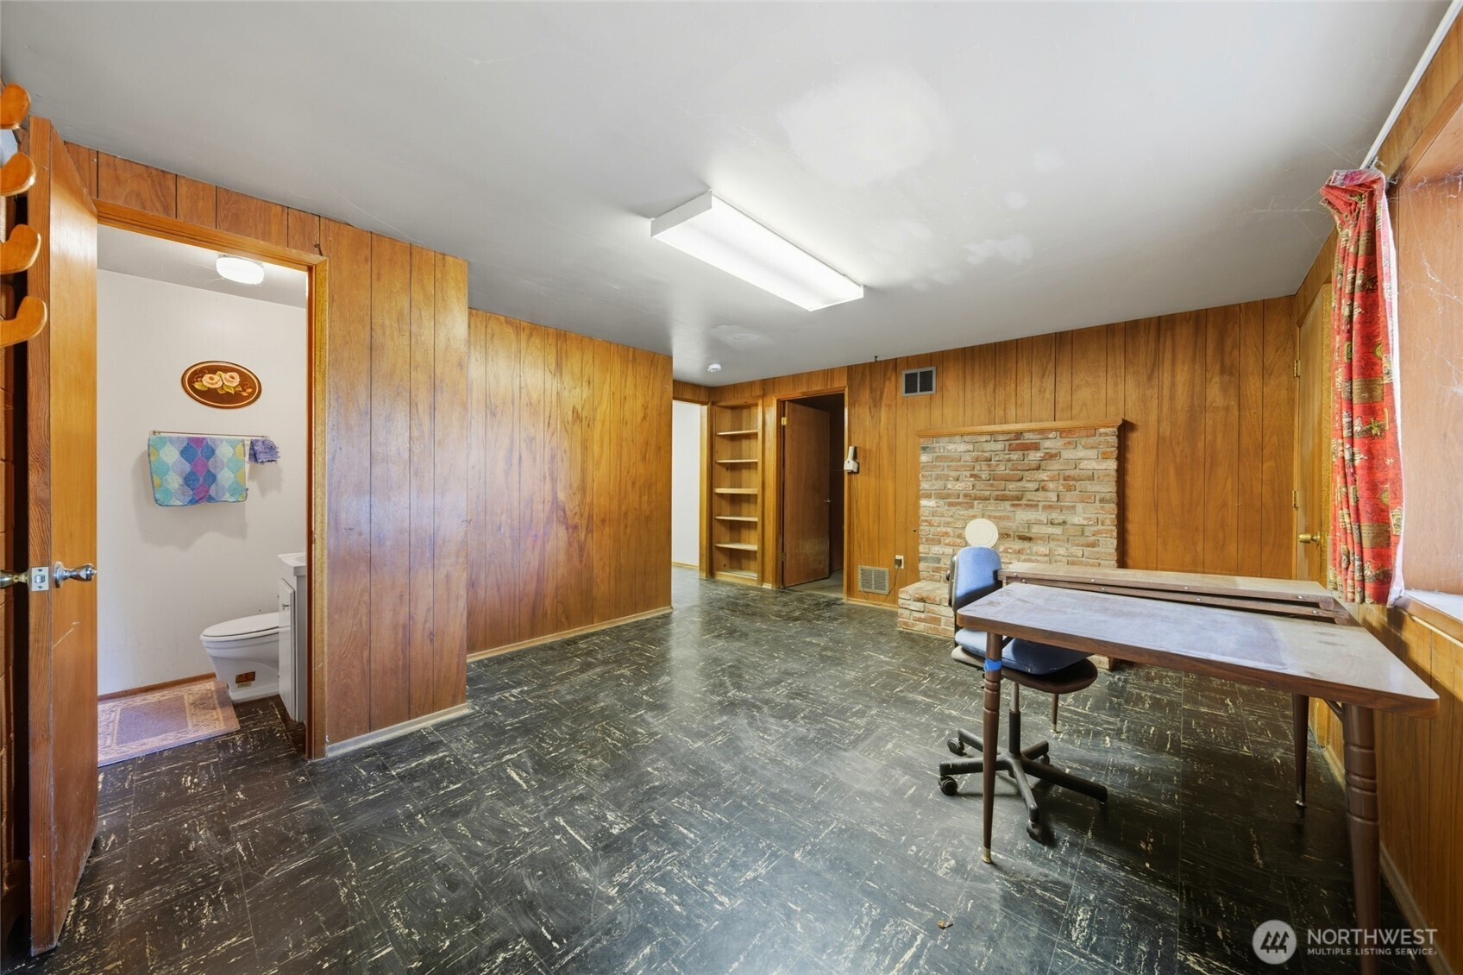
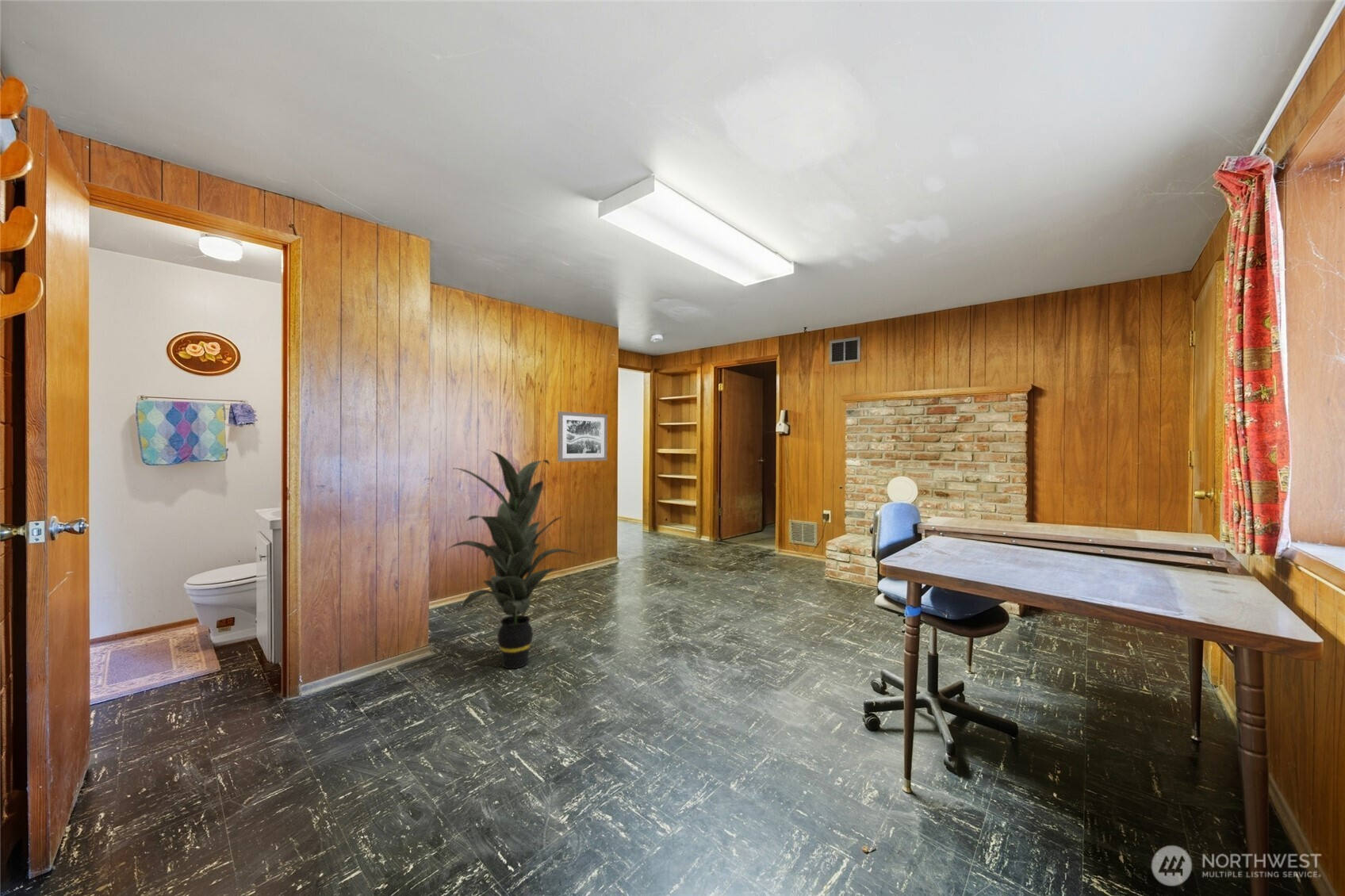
+ wall art [557,411,608,462]
+ indoor plant [443,449,582,669]
